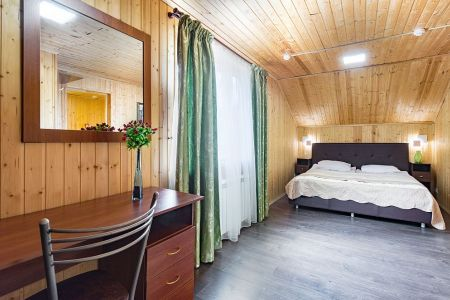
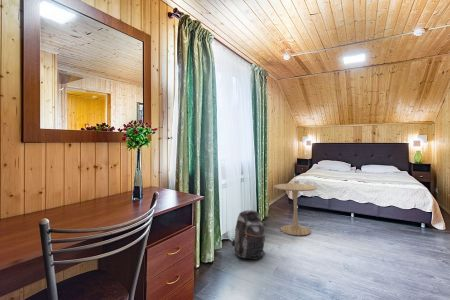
+ backpack [231,209,266,261]
+ side table [273,183,318,236]
